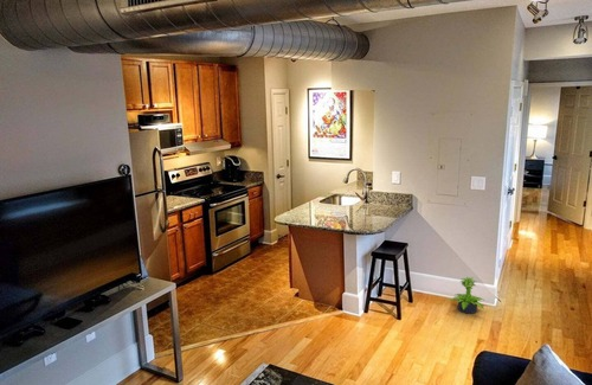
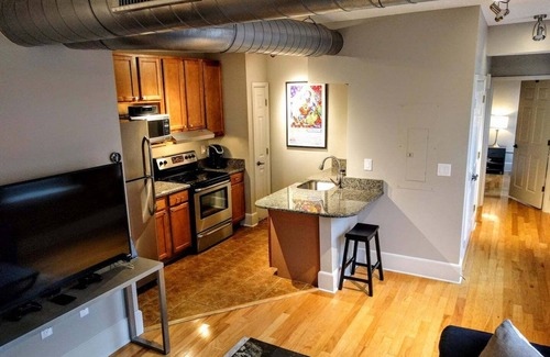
- potted plant [448,276,484,315]
